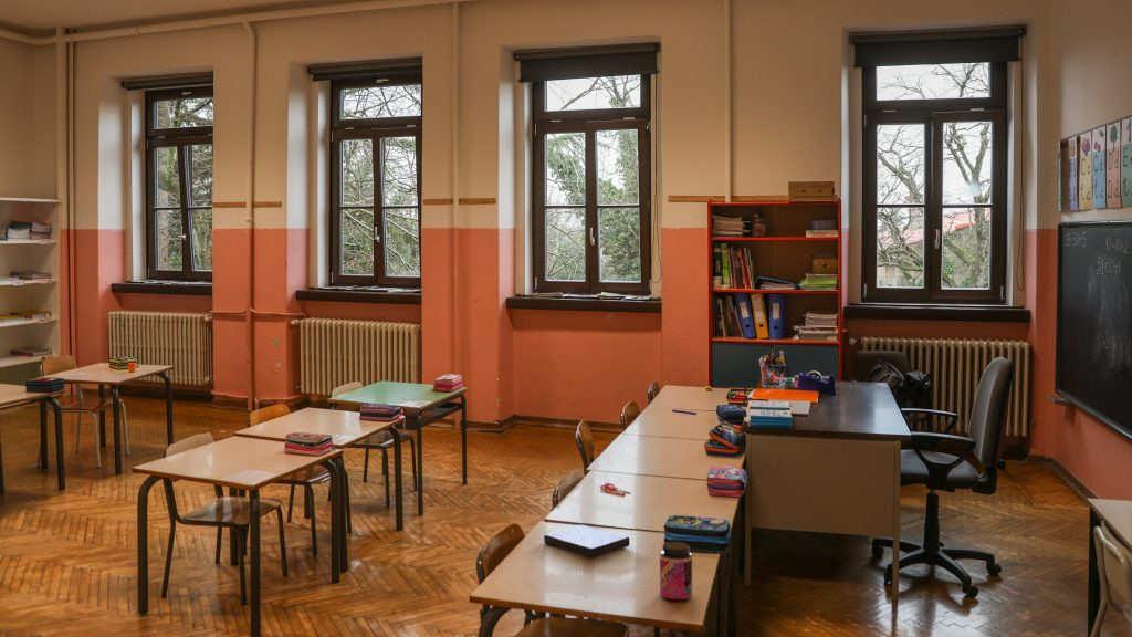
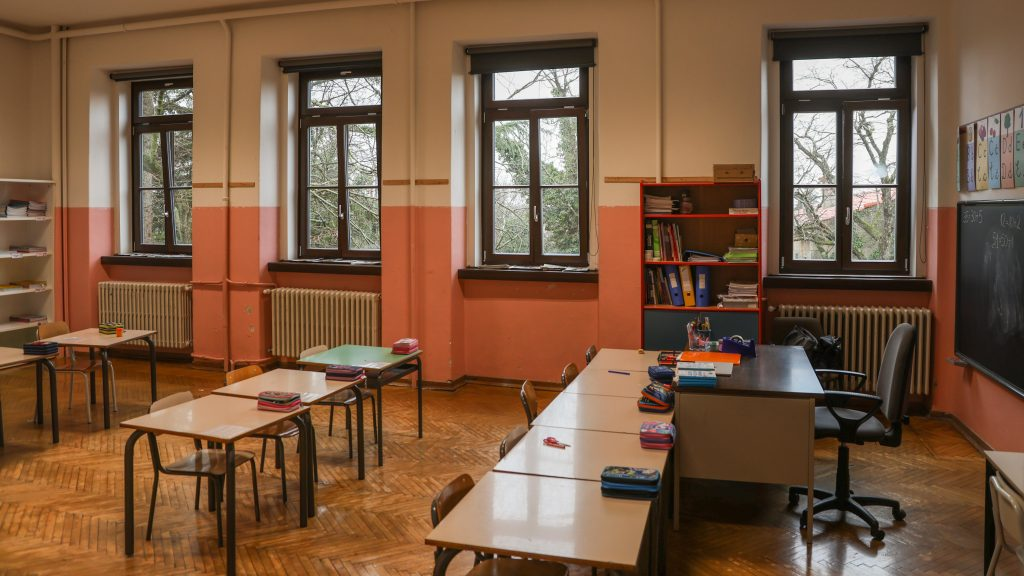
- book [543,524,630,558]
- jar [659,541,693,602]
